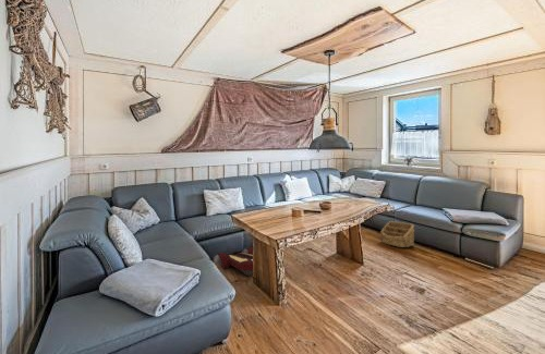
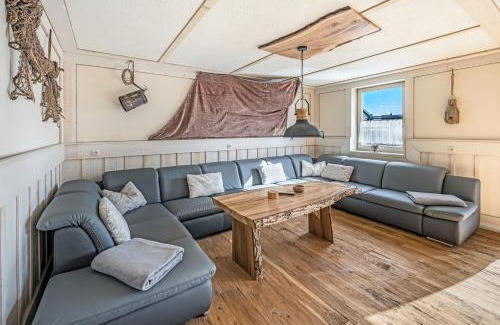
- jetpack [213,246,254,277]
- basket [379,220,415,248]
